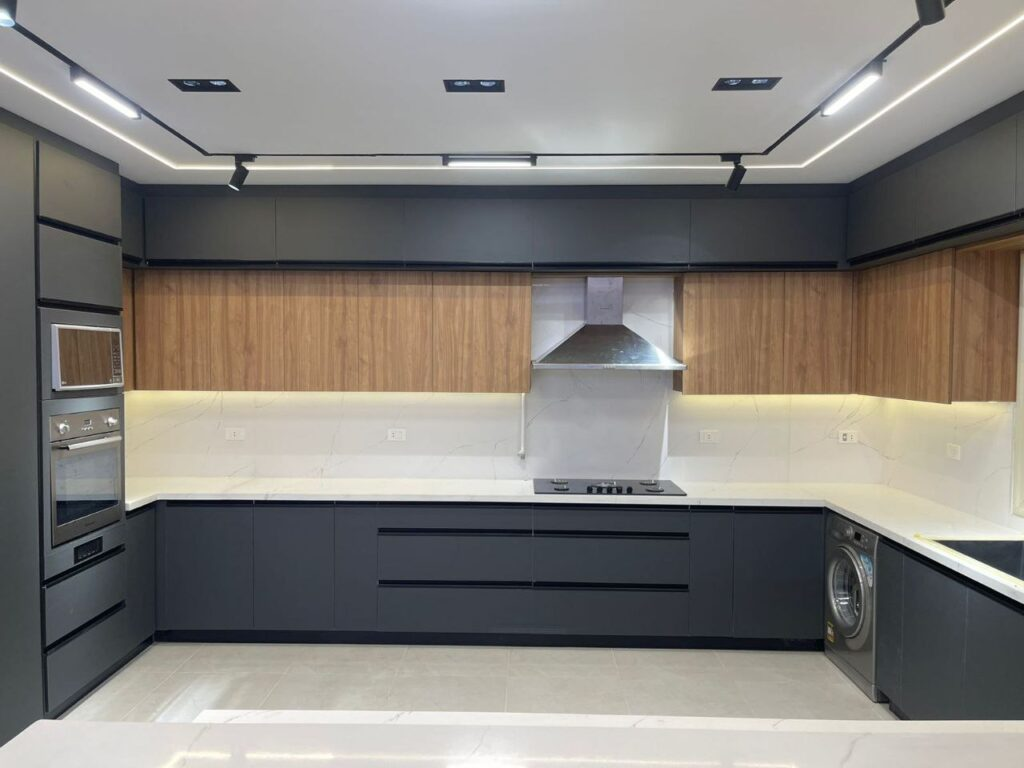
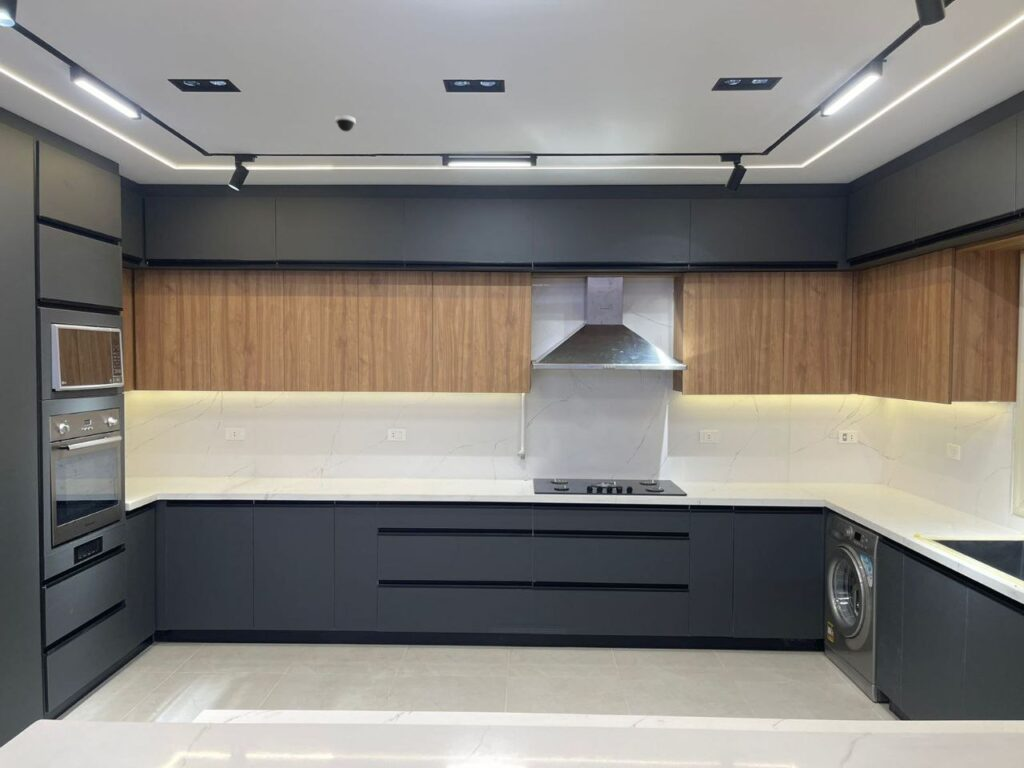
+ dome security camera [334,114,357,133]
